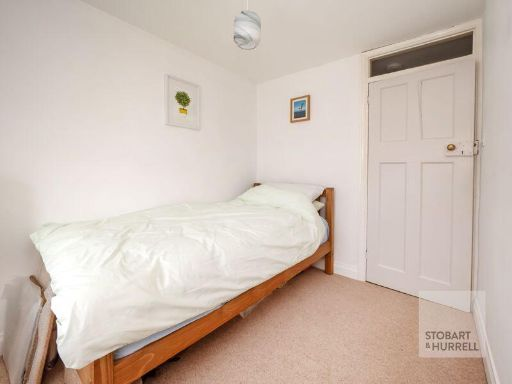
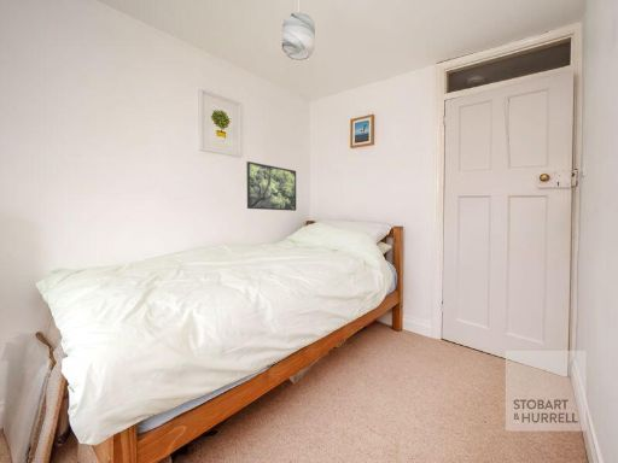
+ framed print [245,160,297,212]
